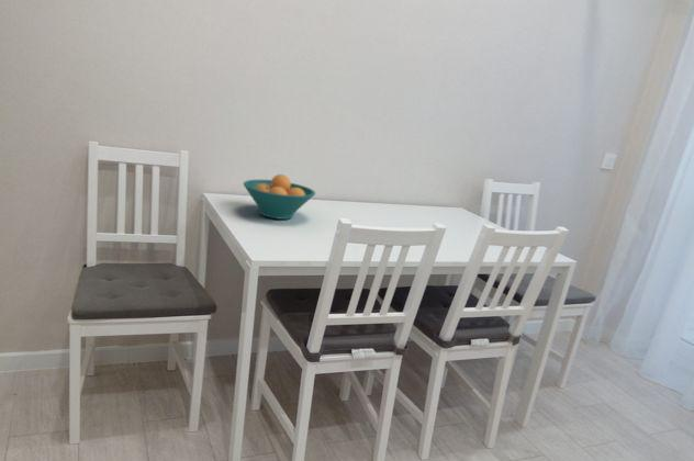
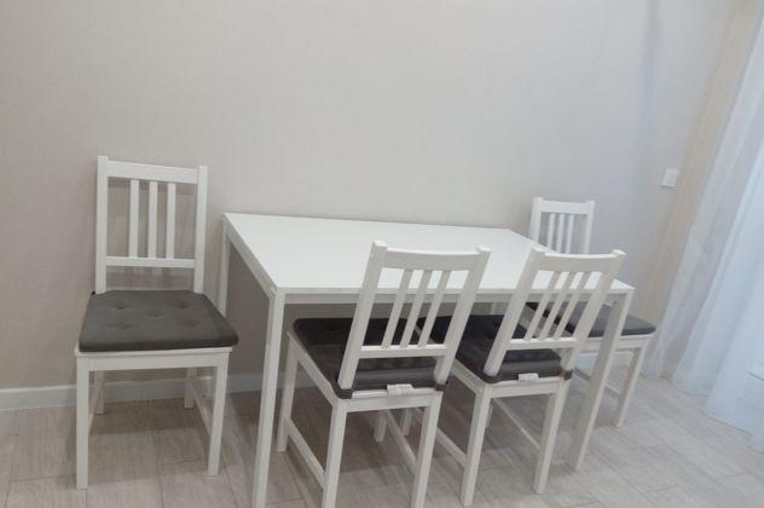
- fruit bowl [242,173,316,221]
